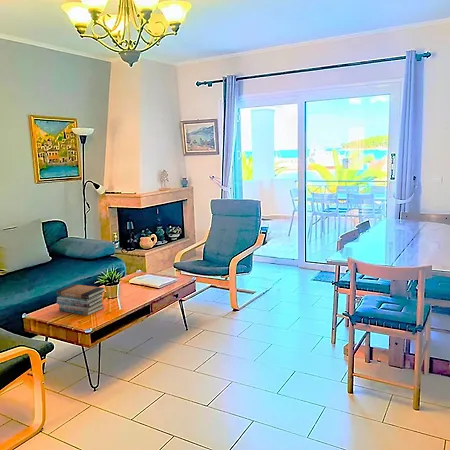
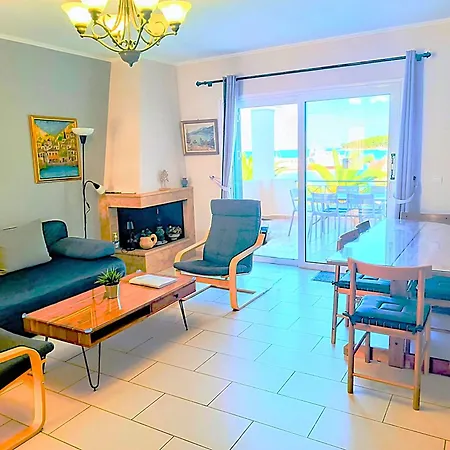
- book stack [55,283,106,317]
